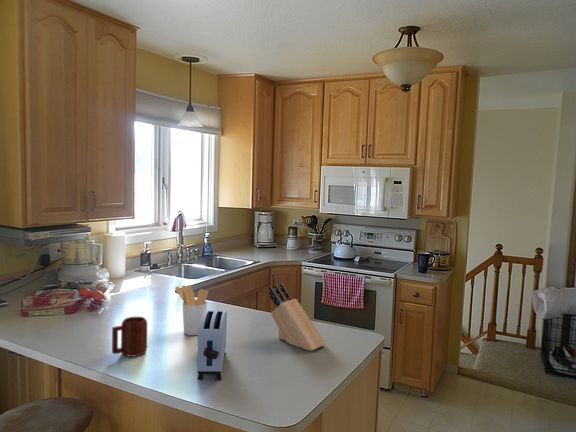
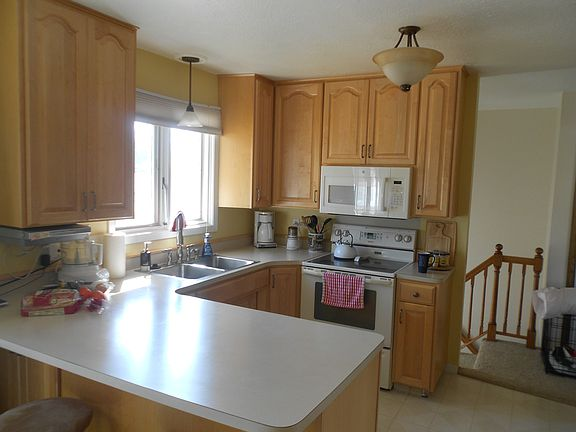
- knife block [268,282,326,352]
- toaster [196,310,228,381]
- mug [111,316,148,358]
- utensil holder [174,284,209,336]
